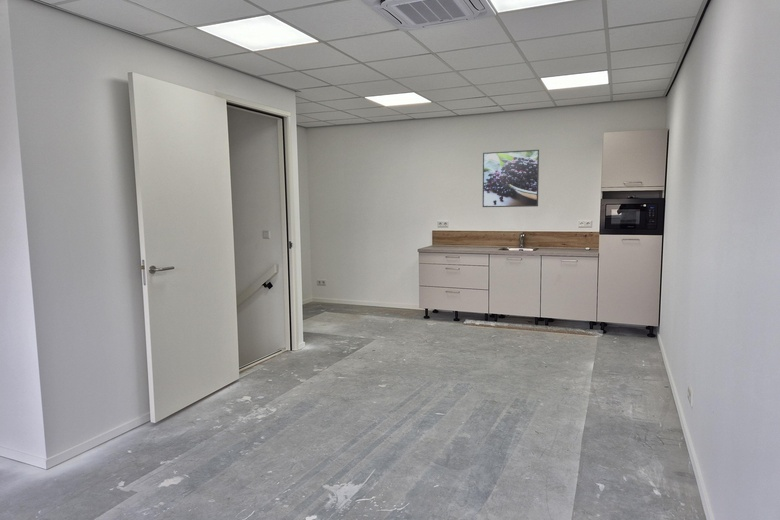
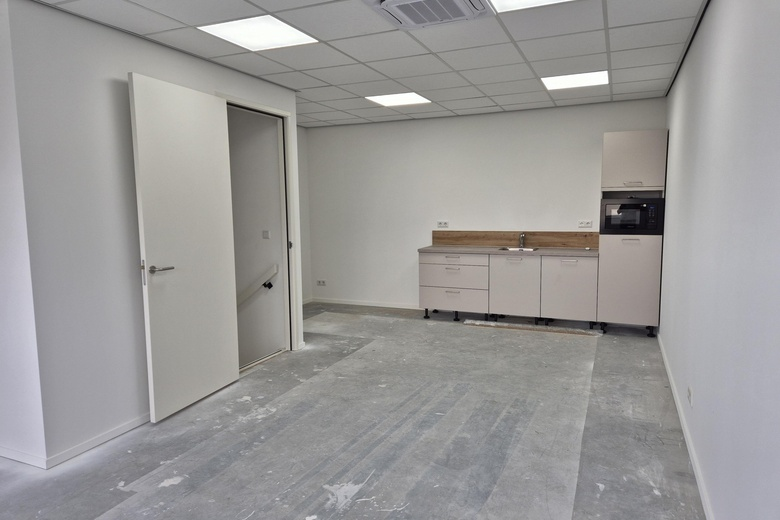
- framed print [482,149,540,208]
